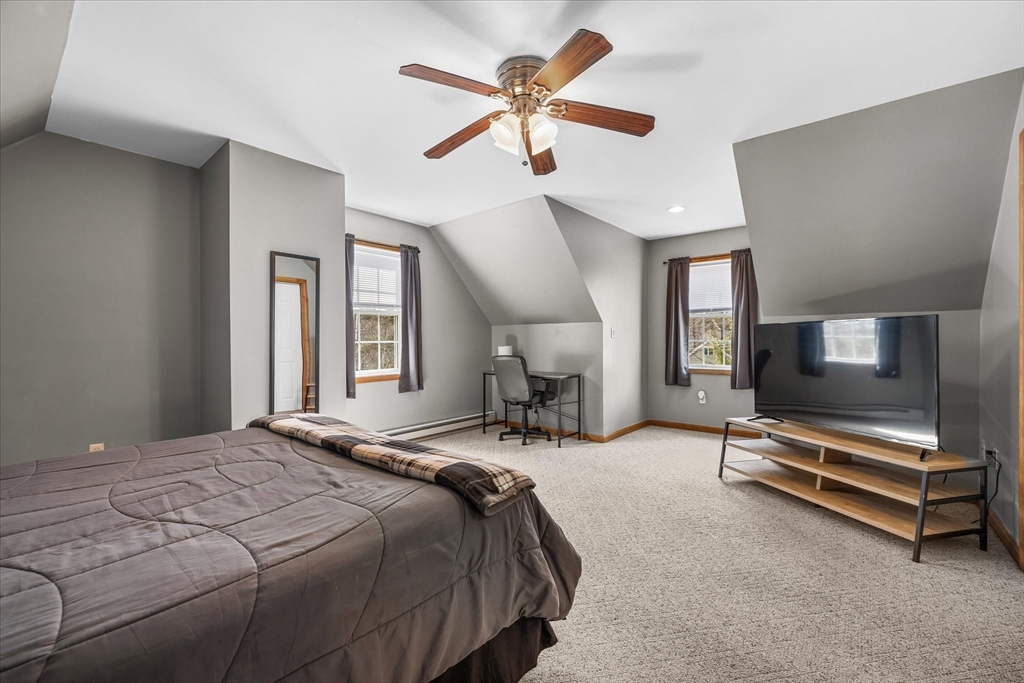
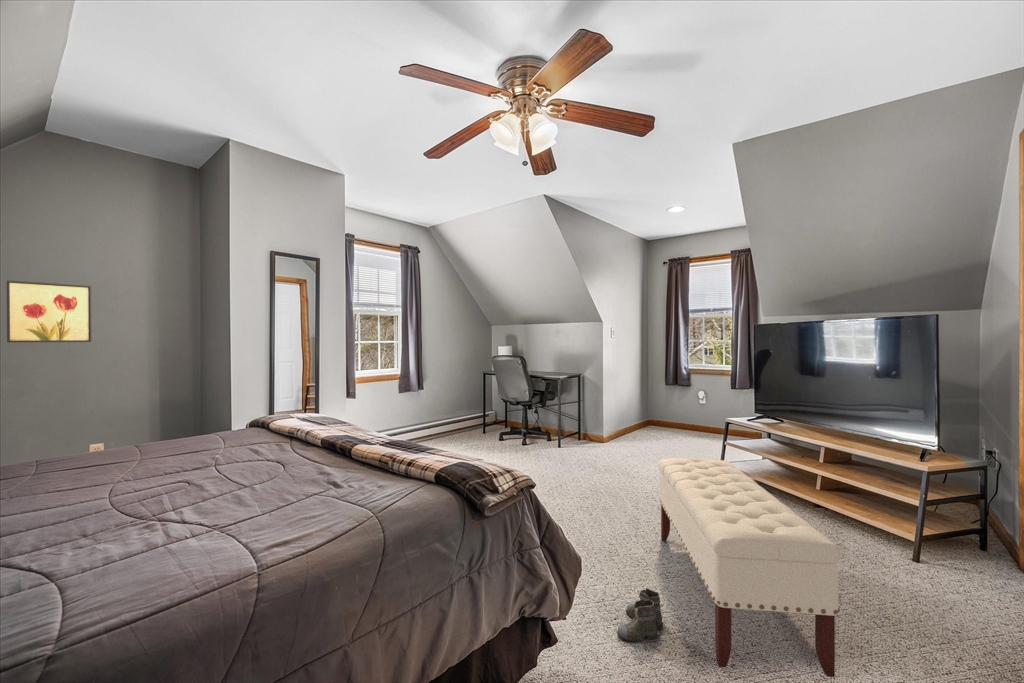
+ bench [657,457,842,678]
+ wall art [6,279,93,343]
+ boots [616,587,664,649]
